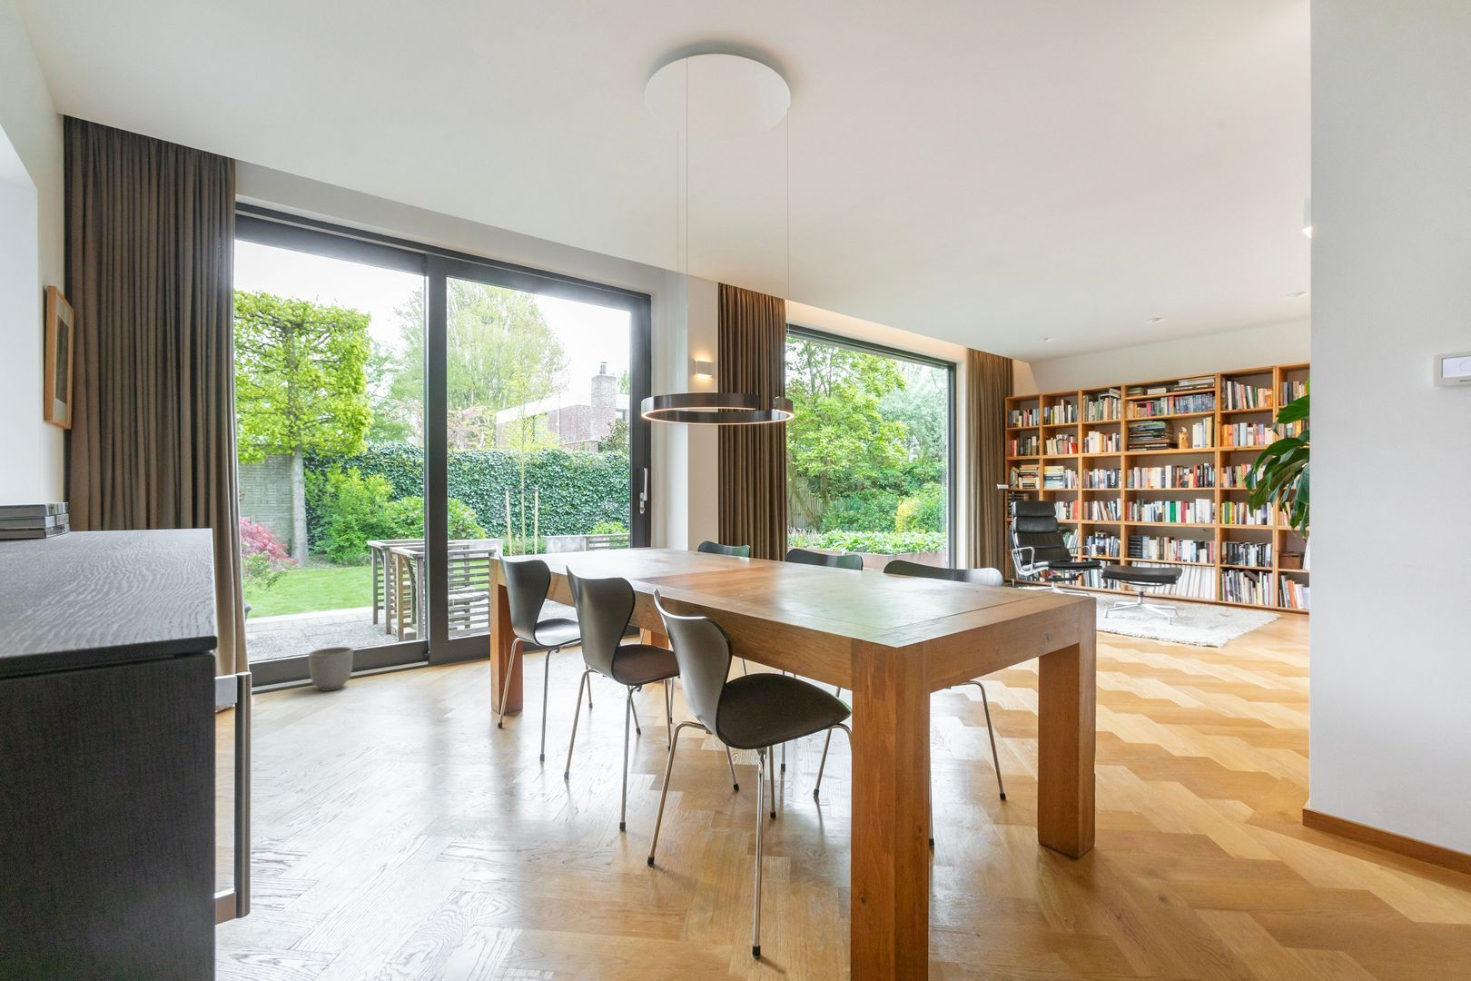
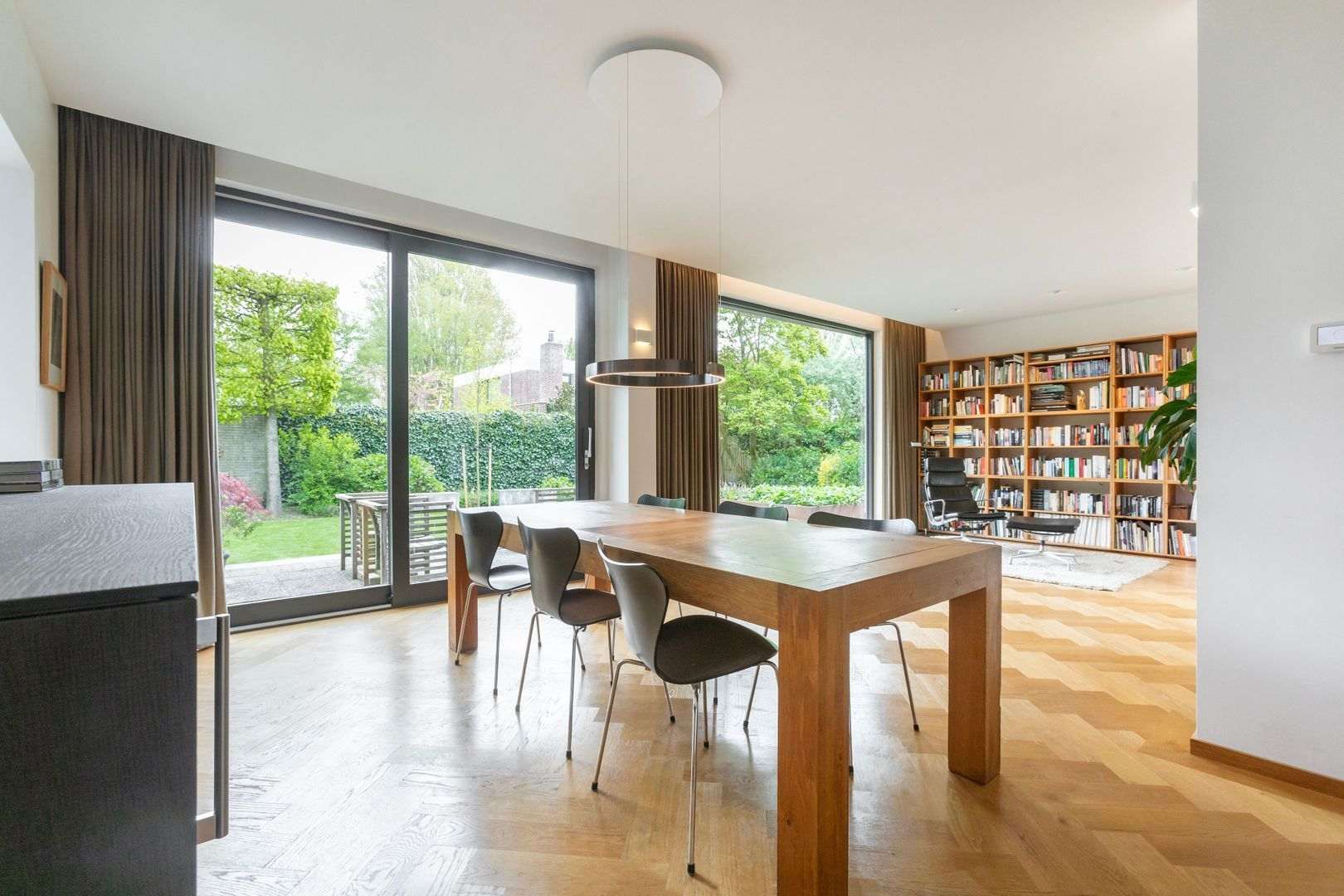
- planter [308,646,355,692]
